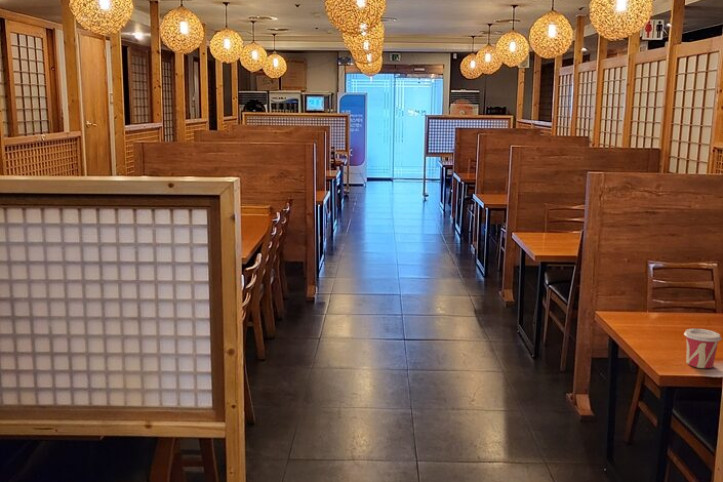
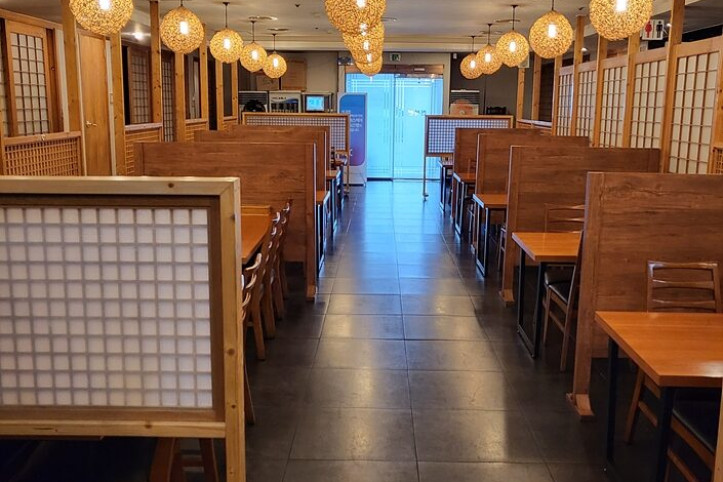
- cup [683,328,722,369]
